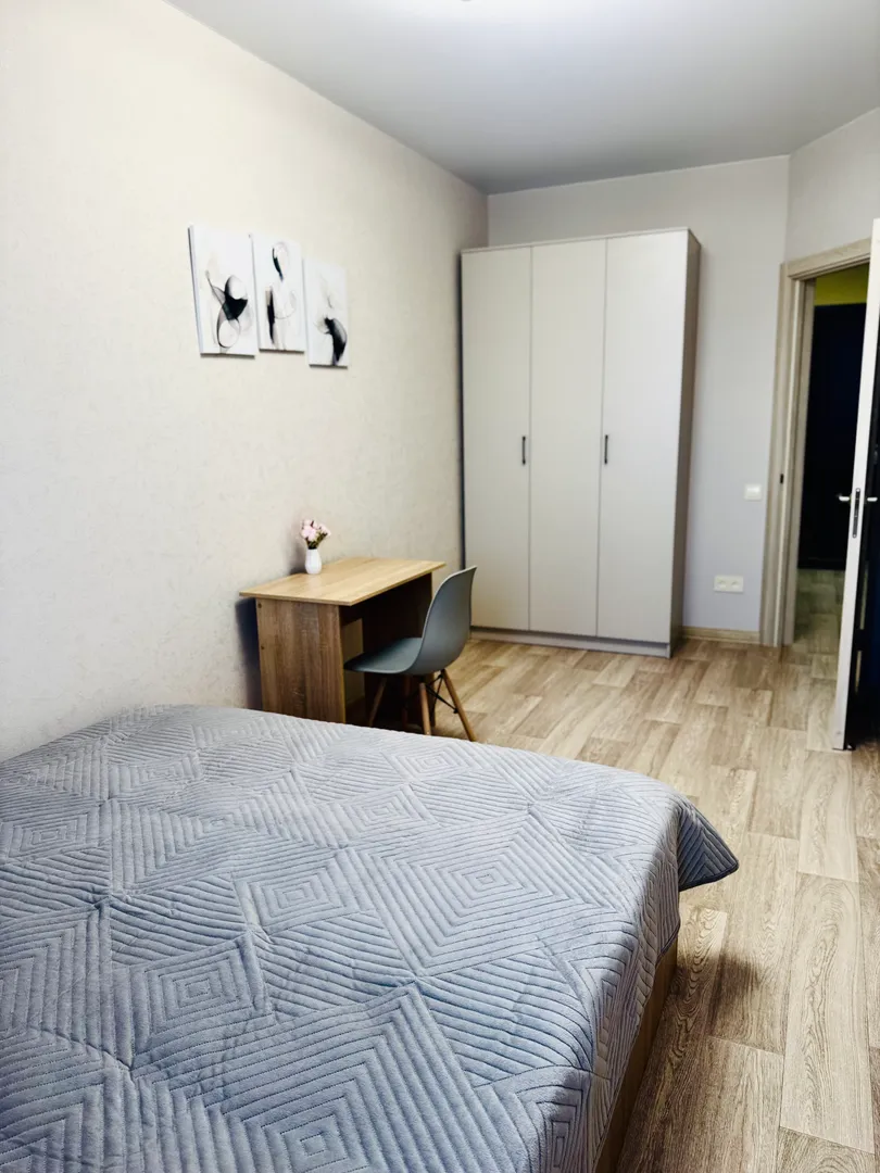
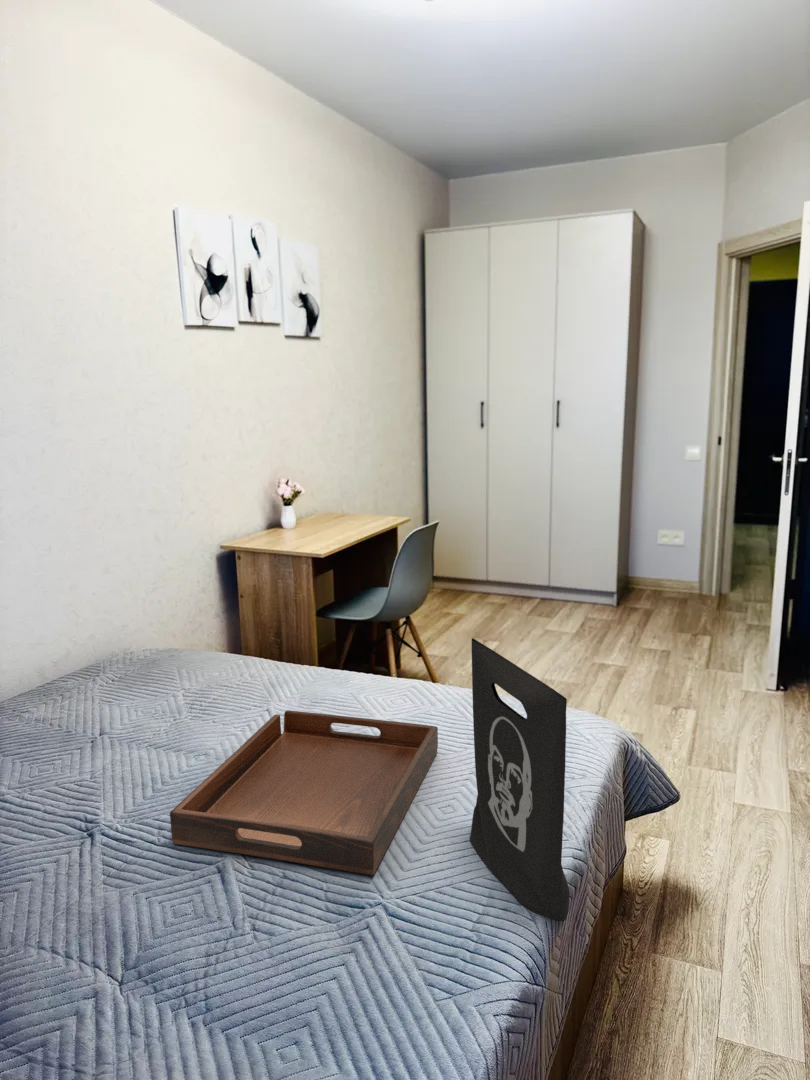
+ tote bag [469,637,570,922]
+ serving tray [169,709,439,876]
